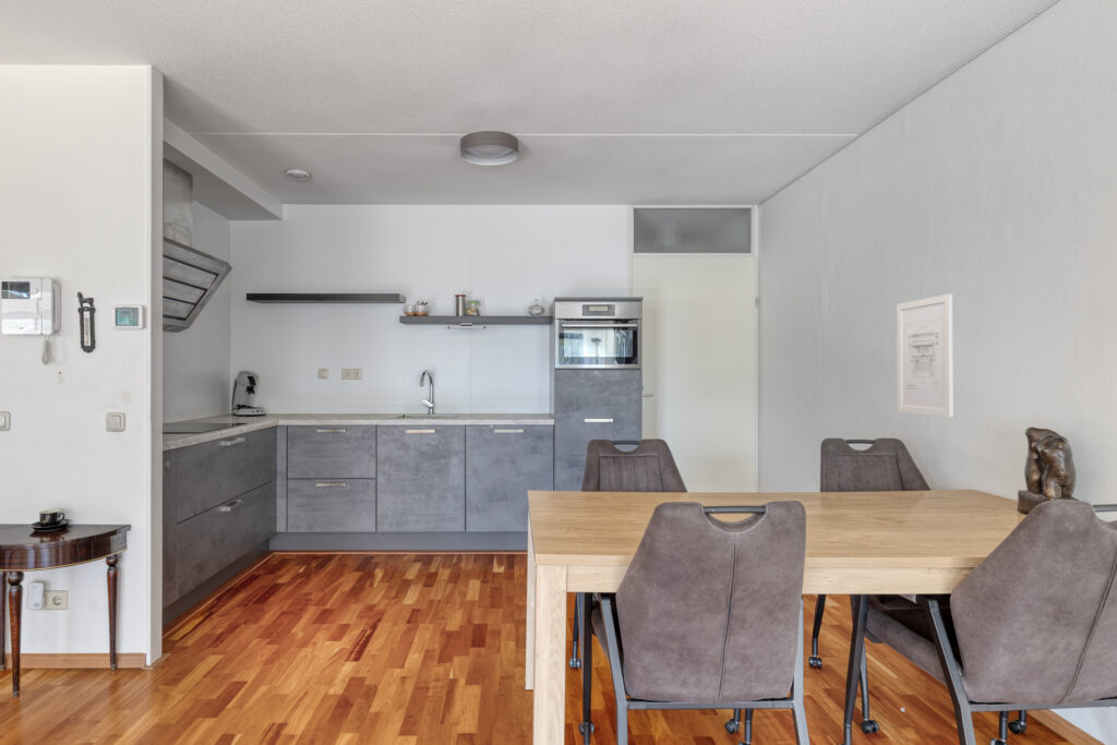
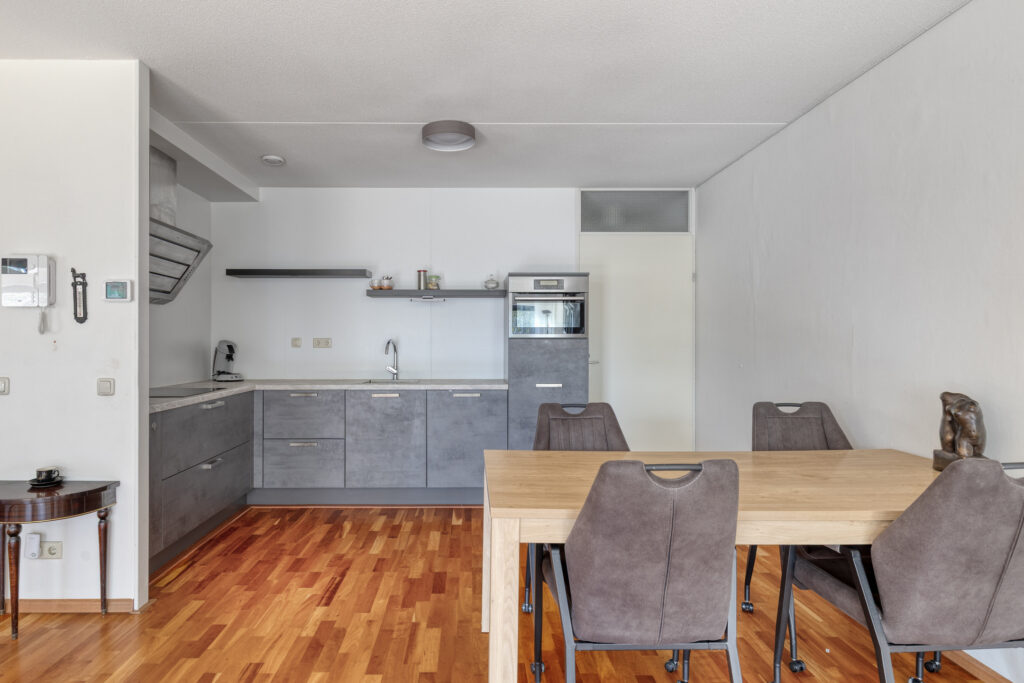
- wall art [896,293,953,418]
